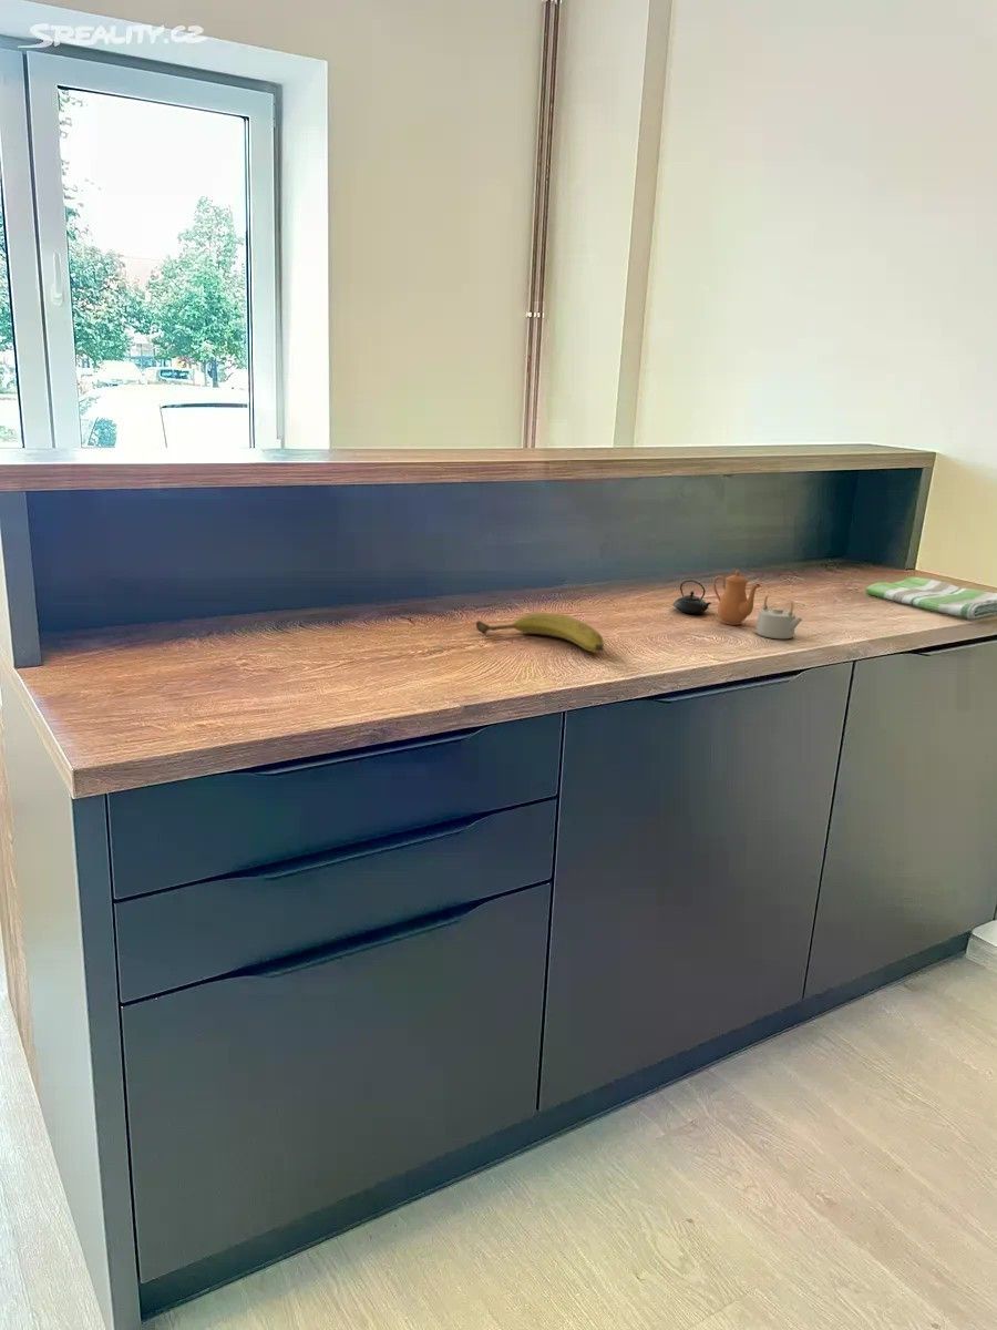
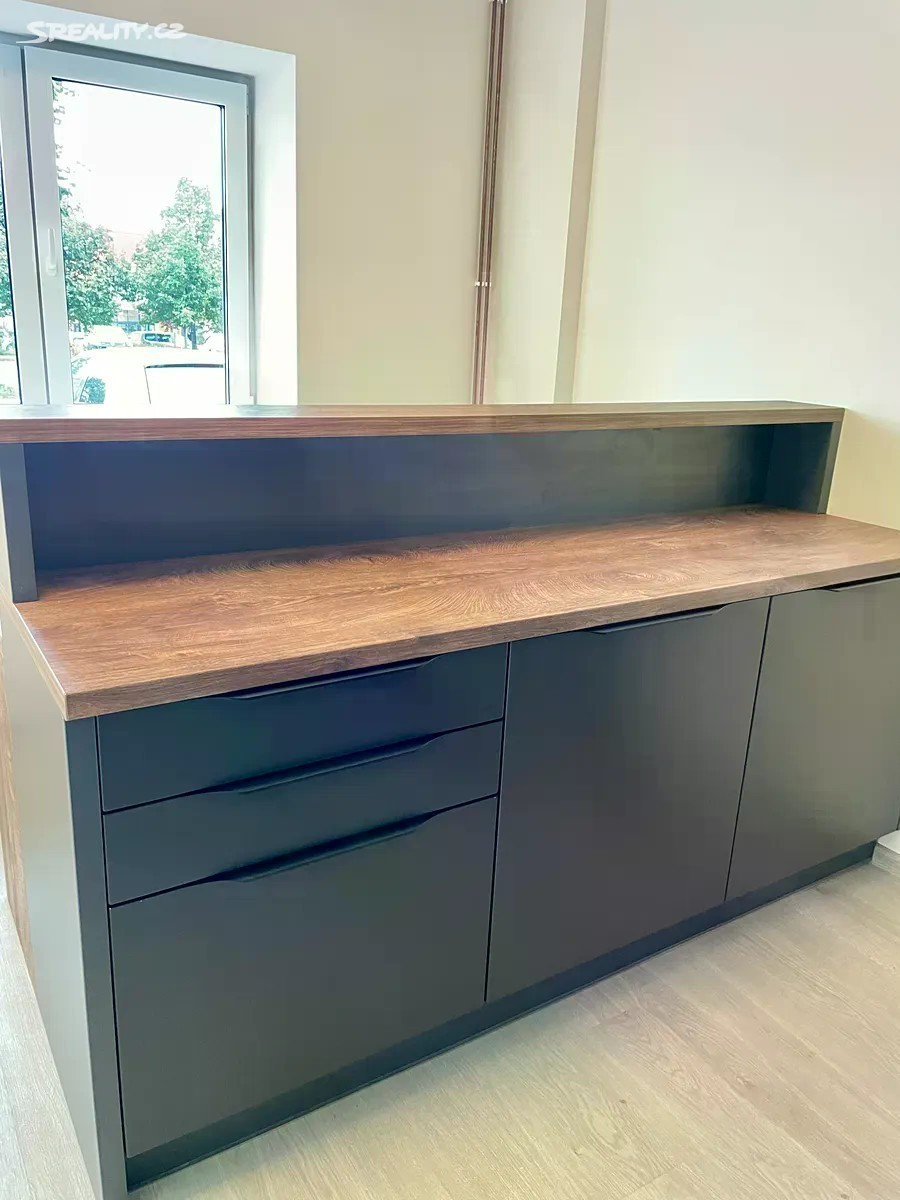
- dish towel [864,576,997,621]
- teapot [671,569,803,640]
- fruit [475,612,605,654]
